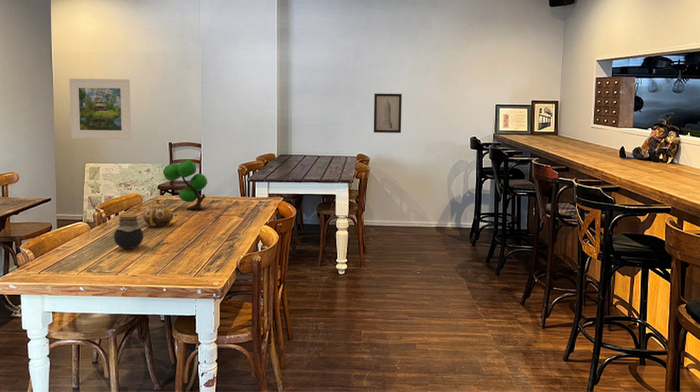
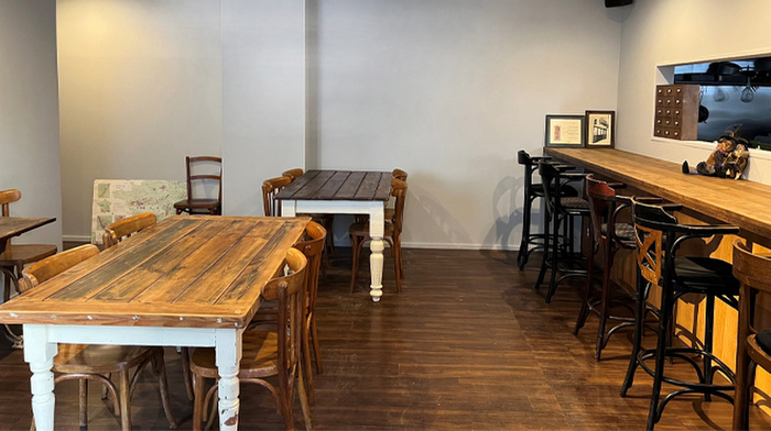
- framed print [68,78,132,140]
- wall art [373,93,403,134]
- jar [113,214,144,250]
- plant [162,159,208,211]
- teapot [142,199,174,227]
